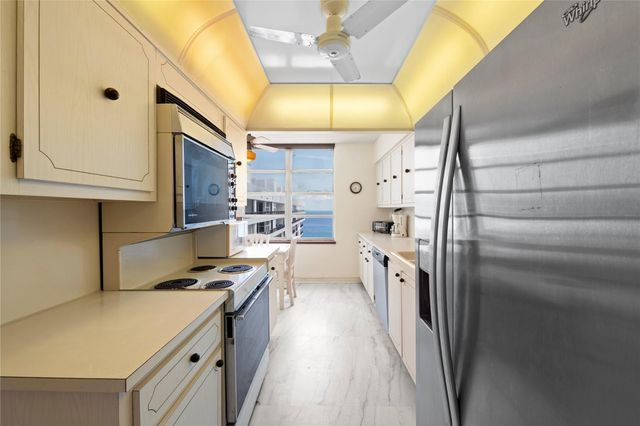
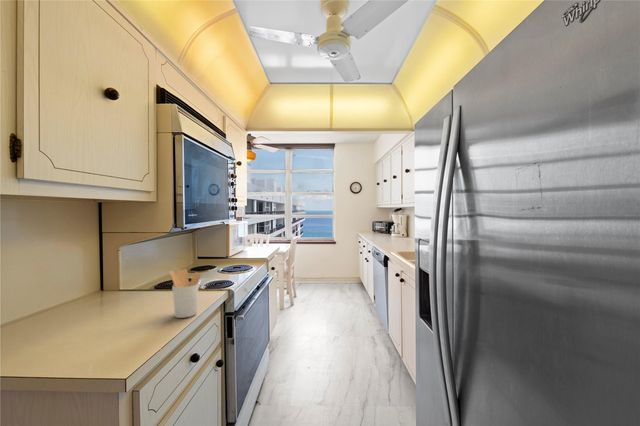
+ utensil holder [168,268,202,319]
